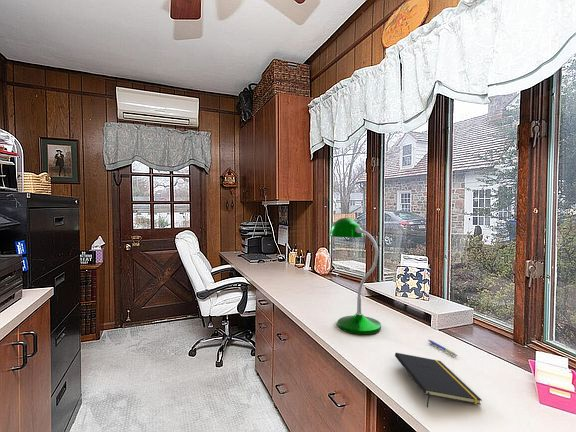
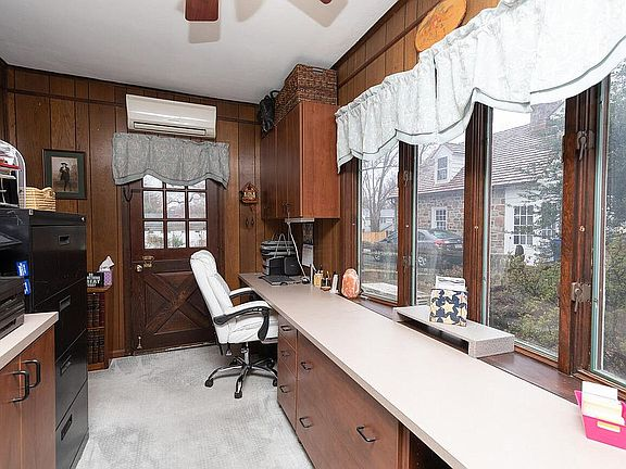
- notepad [394,352,483,408]
- desk lamp [328,217,382,335]
- pen [427,339,458,357]
